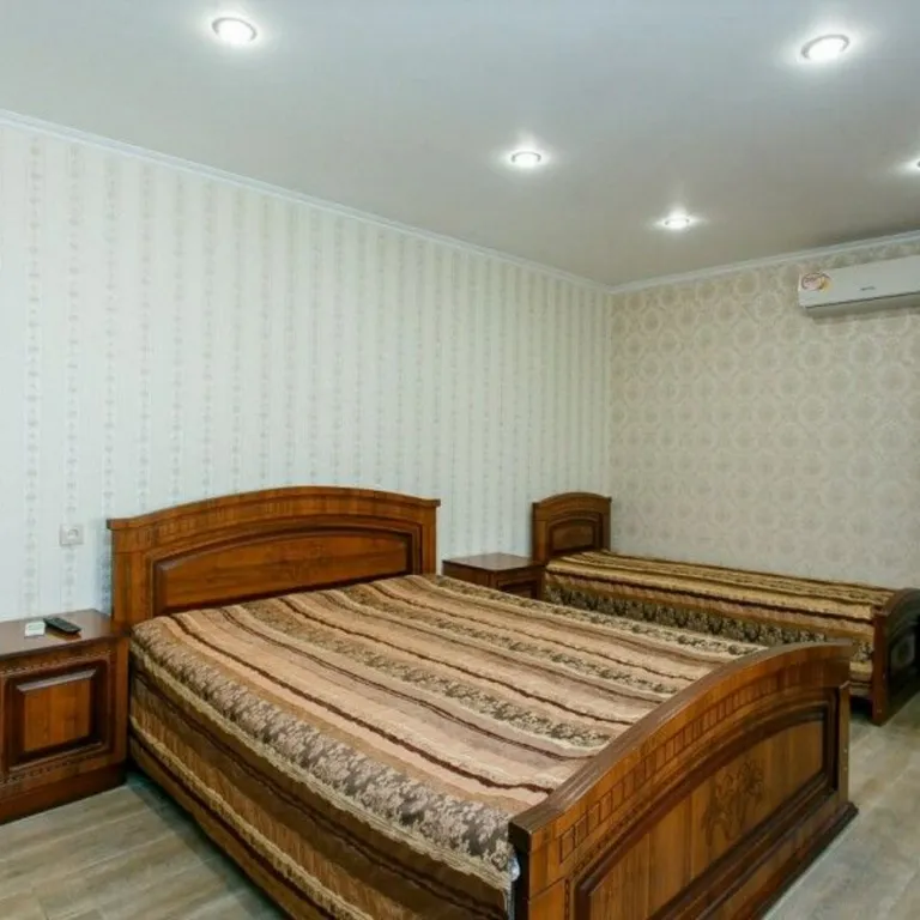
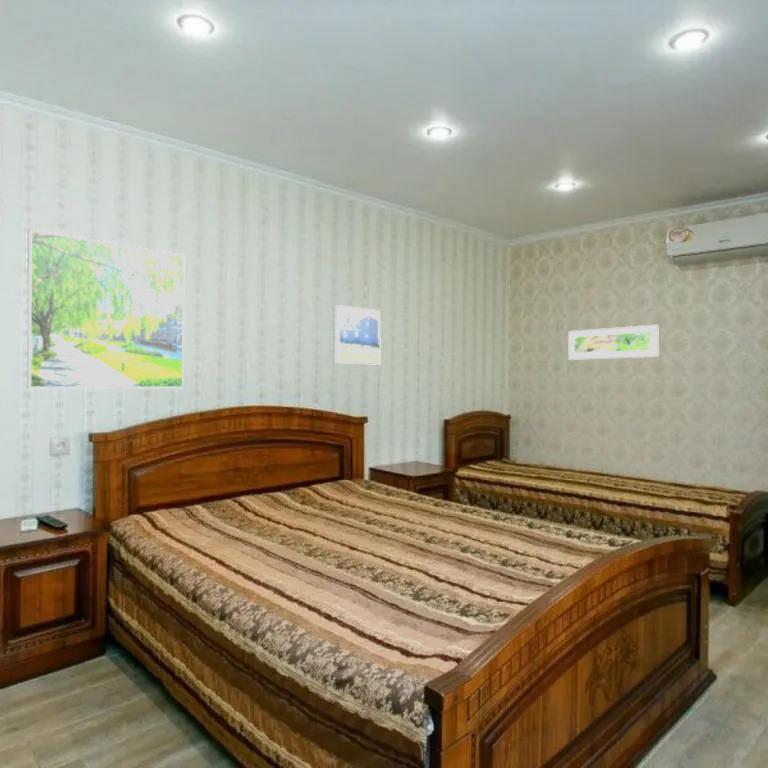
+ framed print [335,304,382,366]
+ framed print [27,228,185,389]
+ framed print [567,324,659,361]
